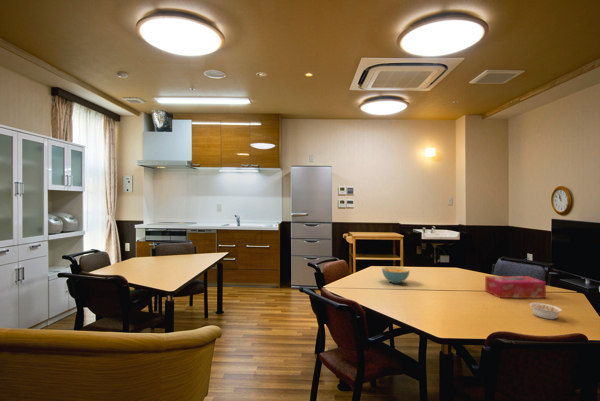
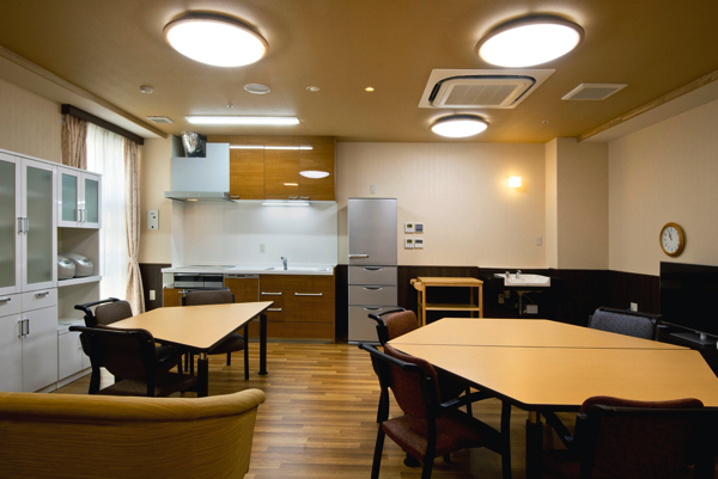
- legume [528,302,563,320]
- tissue box [484,275,547,299]
- cereal bowl [381,266,411,284]
